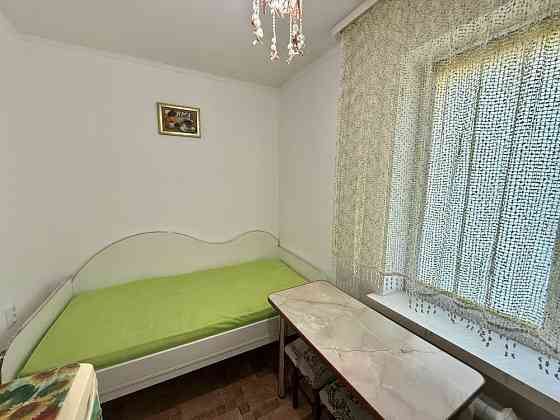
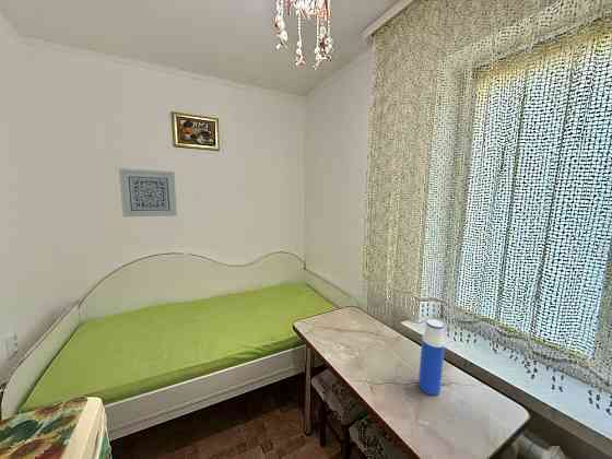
+ wall art [118,167,178,219]
+ water bottle [417,318,446,396]
